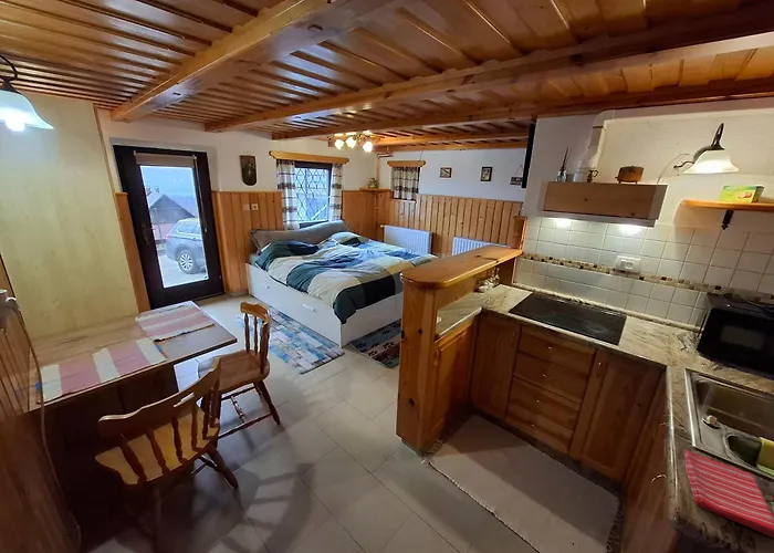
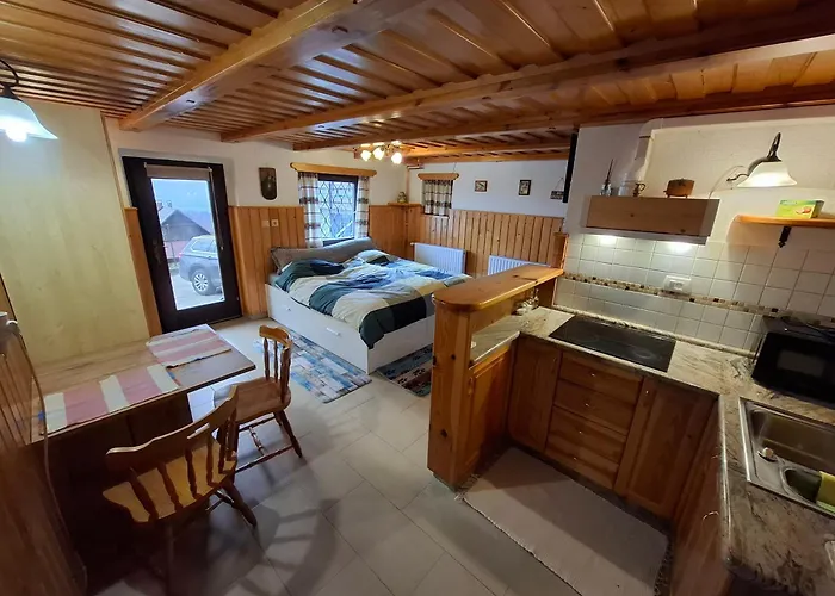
- dish towel [682,449,774,539]
